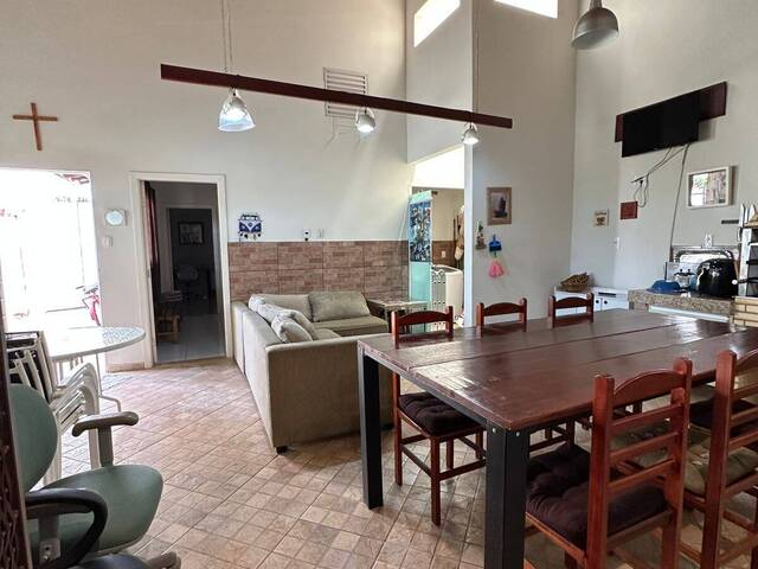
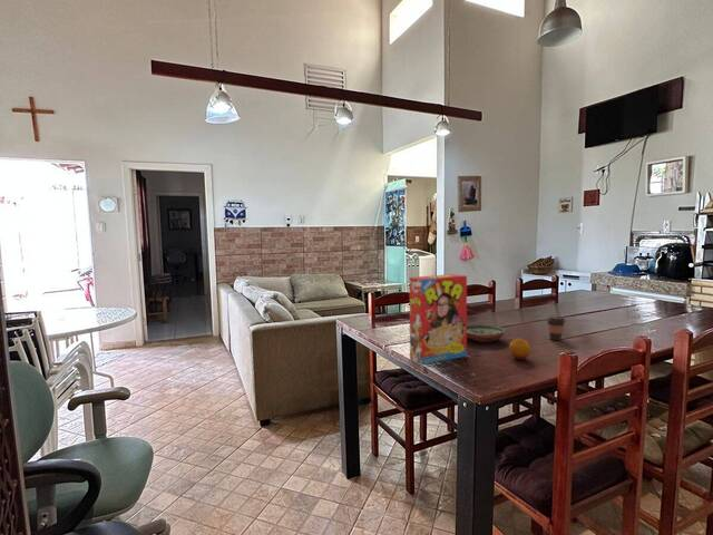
+ decorative bowl [467,323,507,343]
+ coffee cup [545,314,567,341]
+ cereal box [408,273,468,366]
+ fruit [508,337,531,361]
